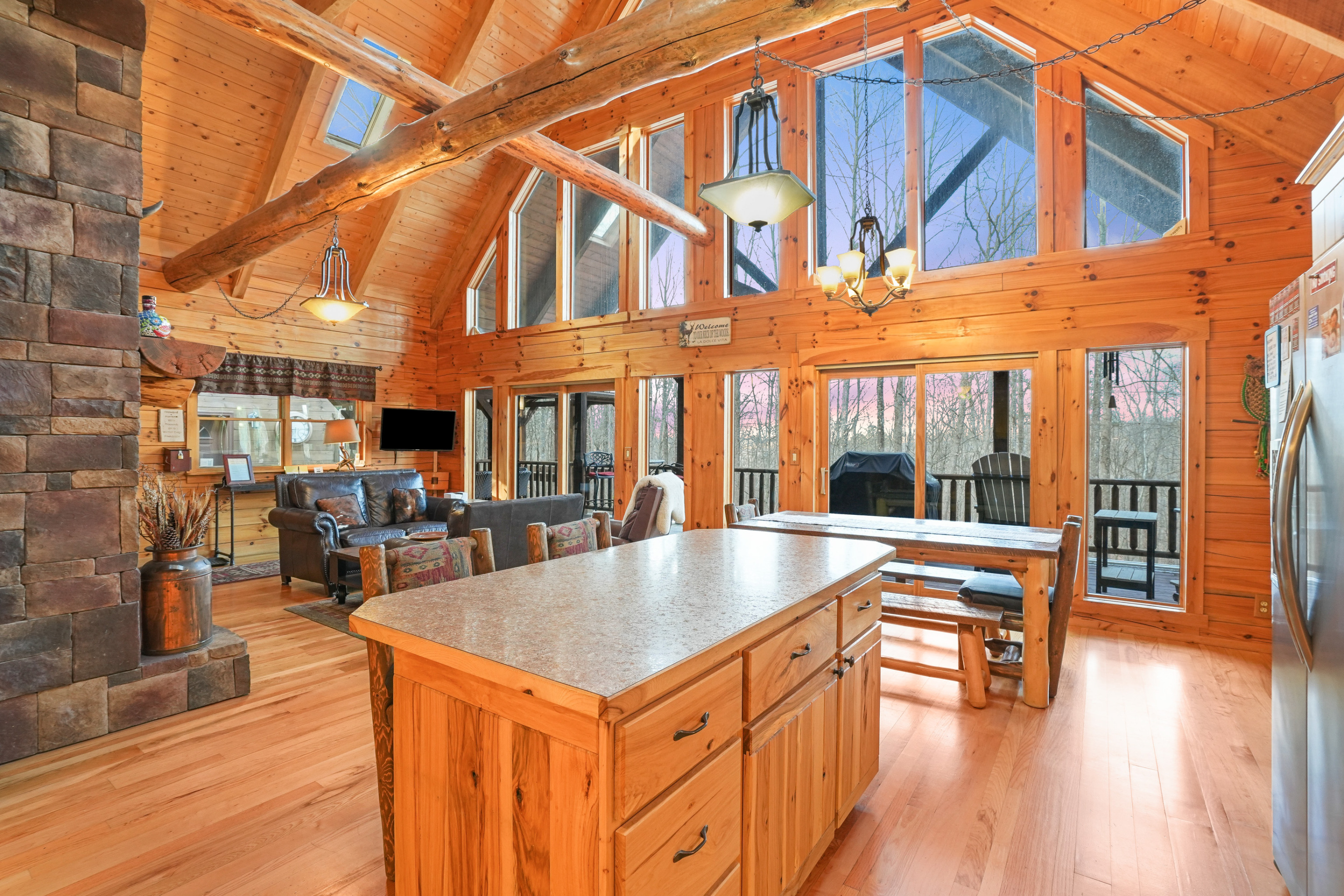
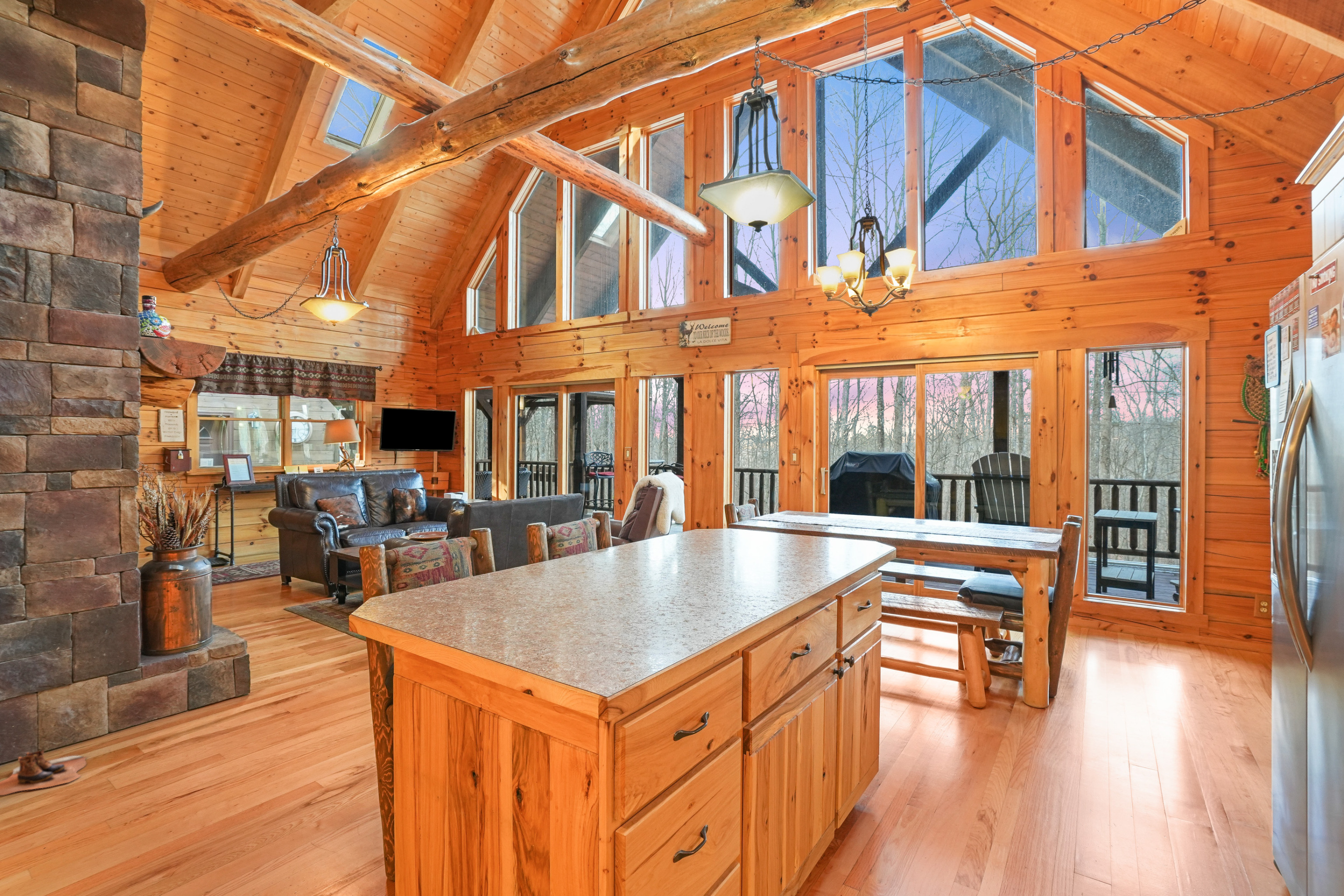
+ boots [0,750,88,796]
